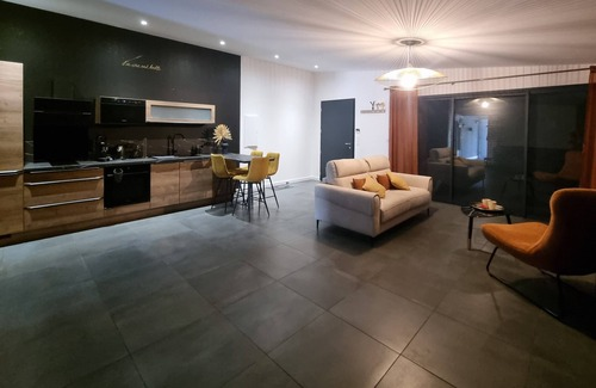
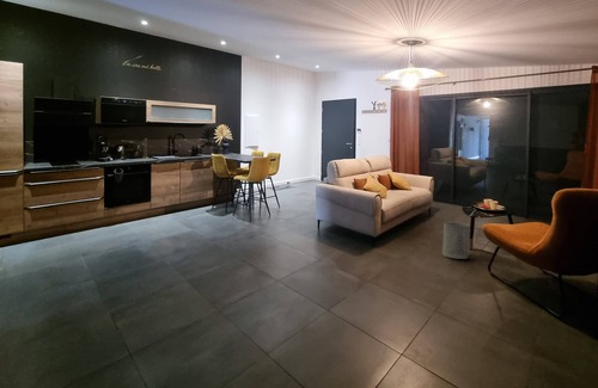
+ trash can [441,222,471,260]
